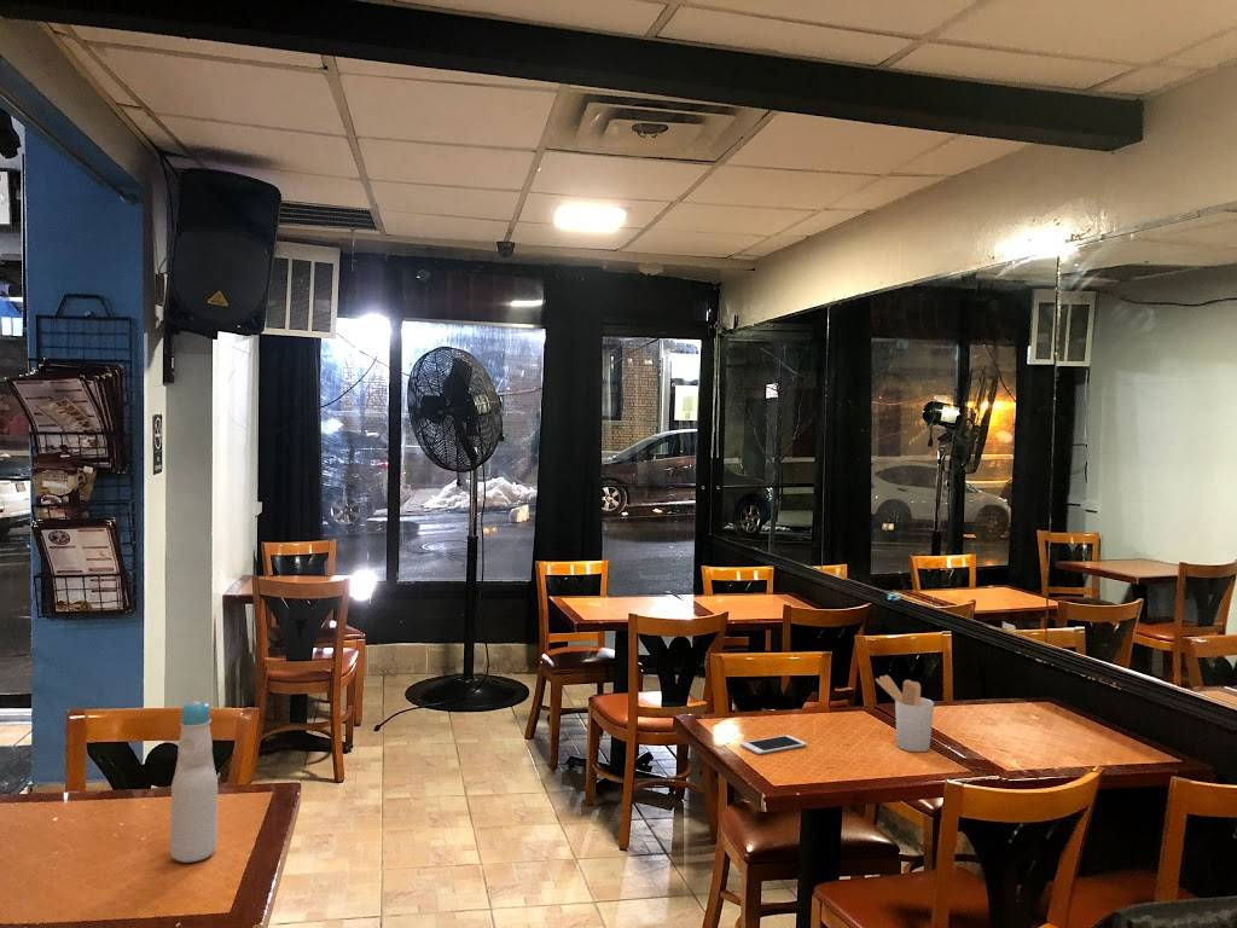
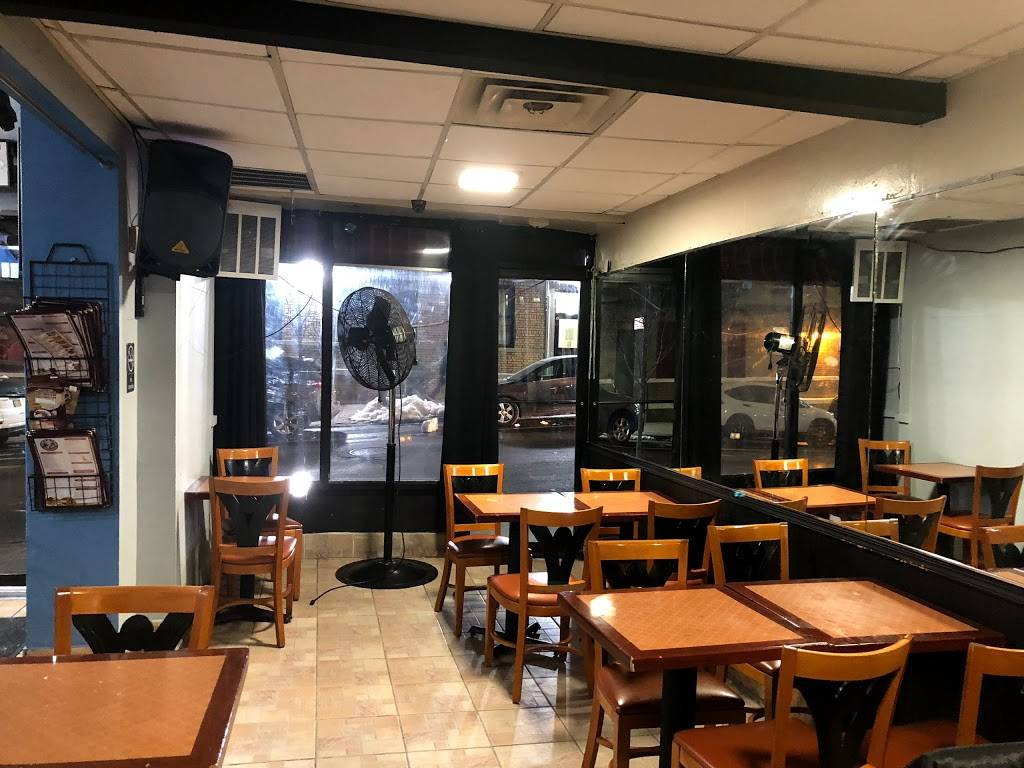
- bottle [169,700,219,864]
- cell phone [739,733,808,755]
- utensil holder [875,674,935,753]
